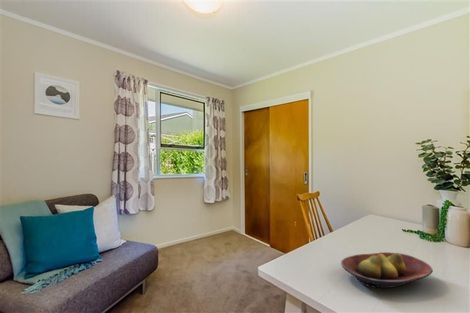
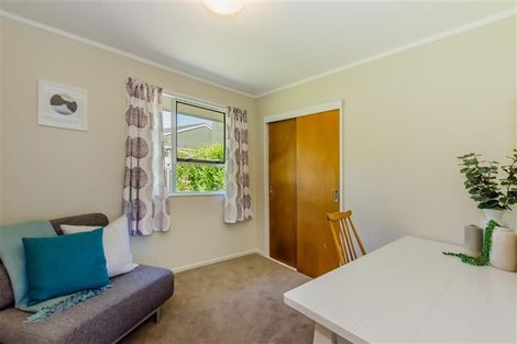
- fruit bowl [340,251,434,289]
